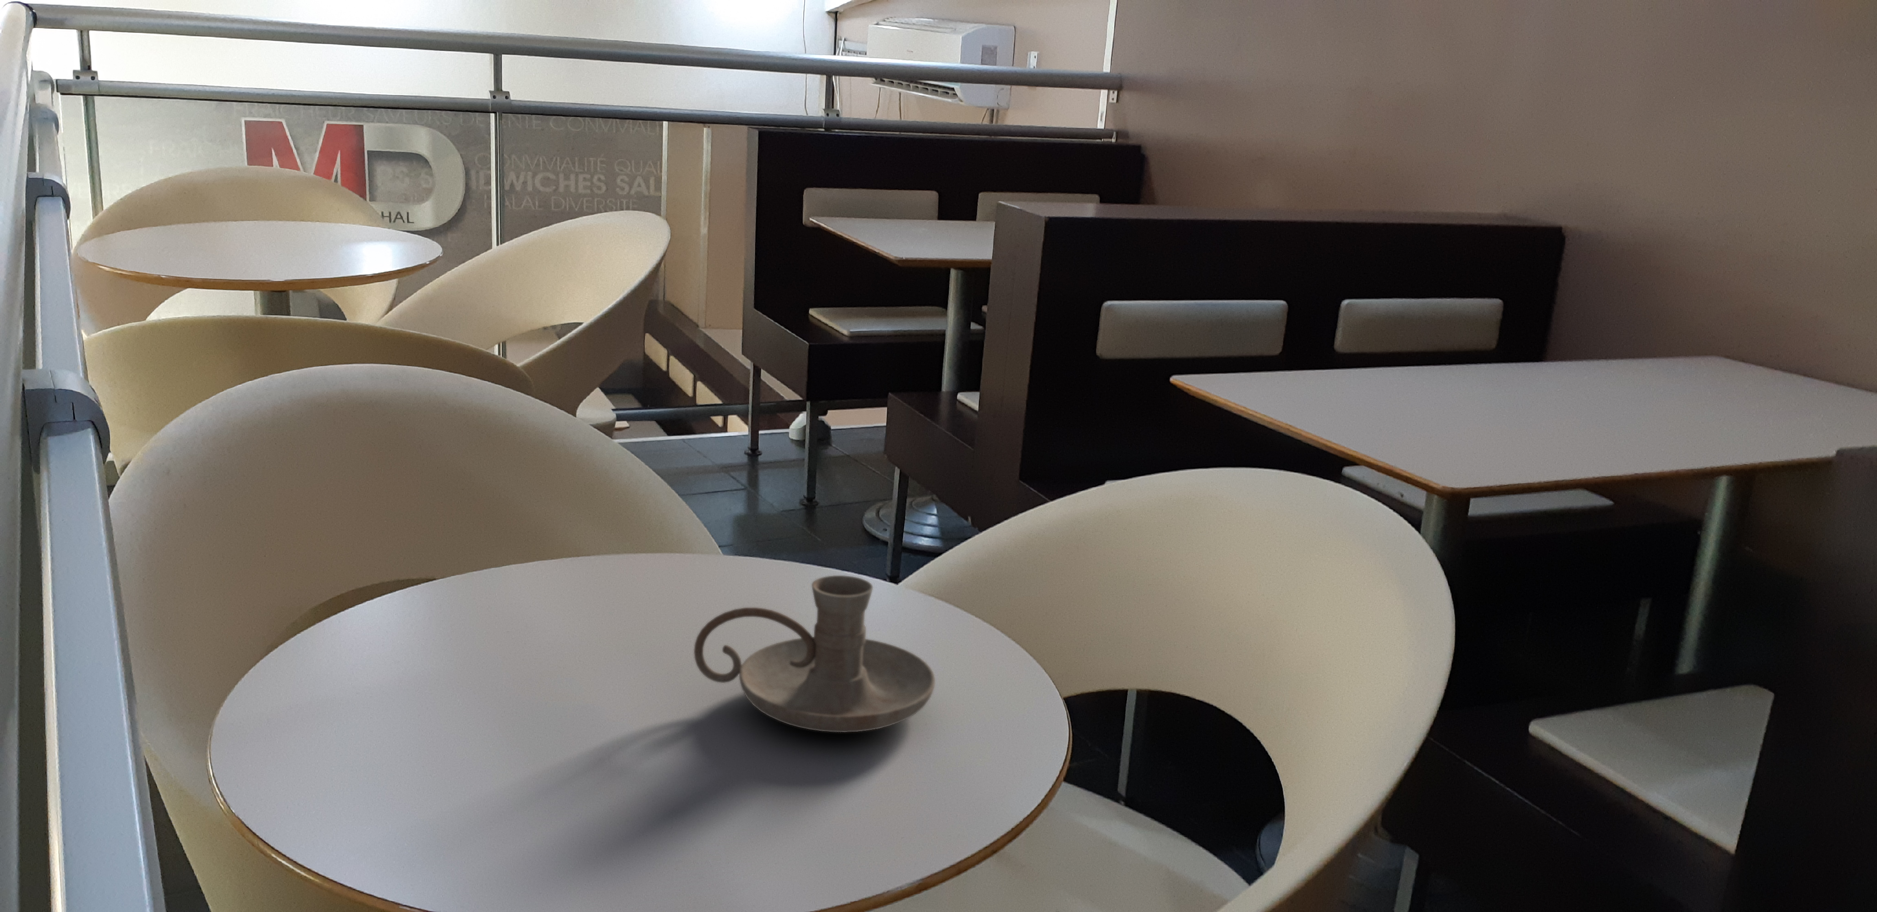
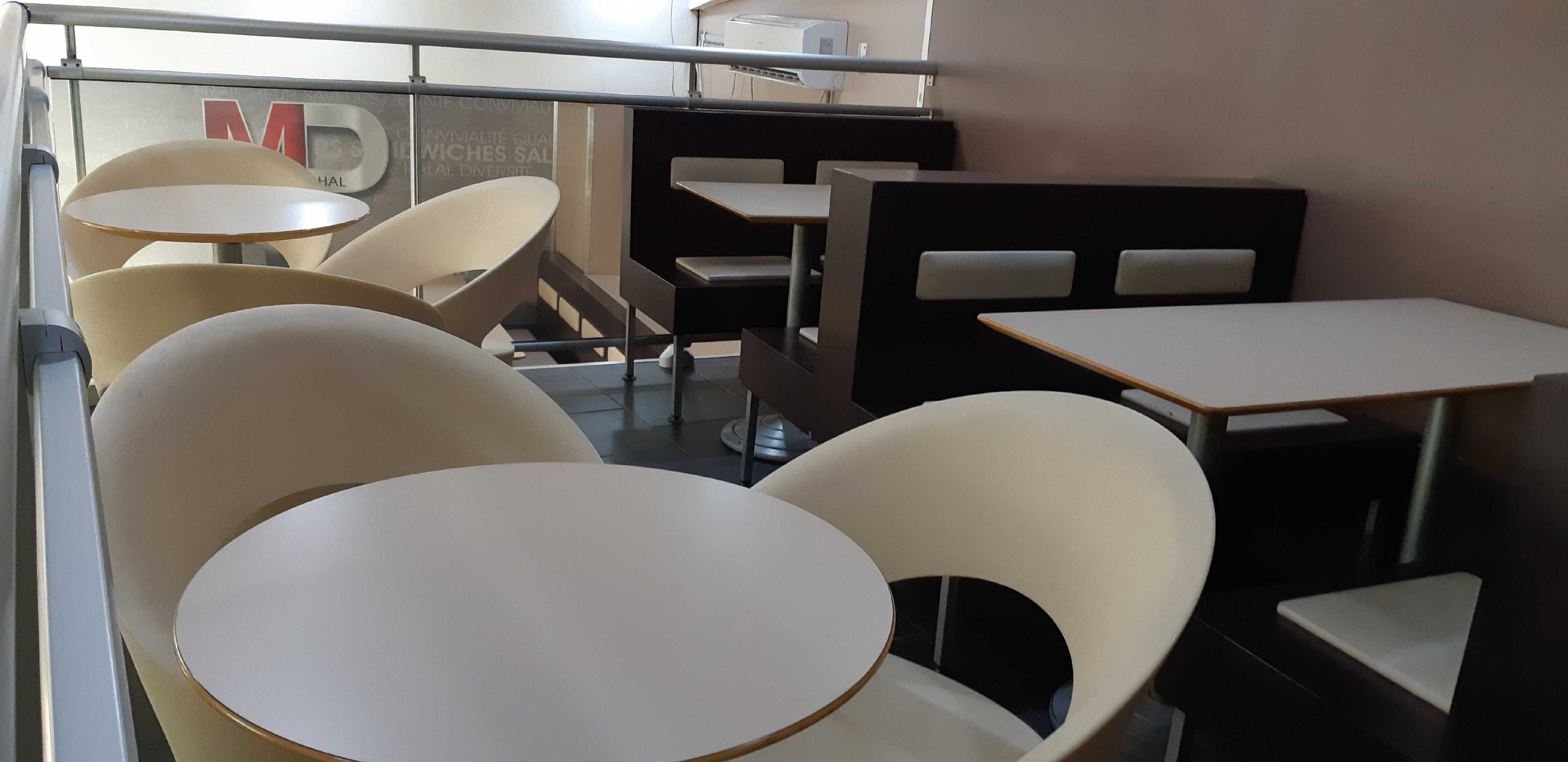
- candle holder [693,574,936,732]
